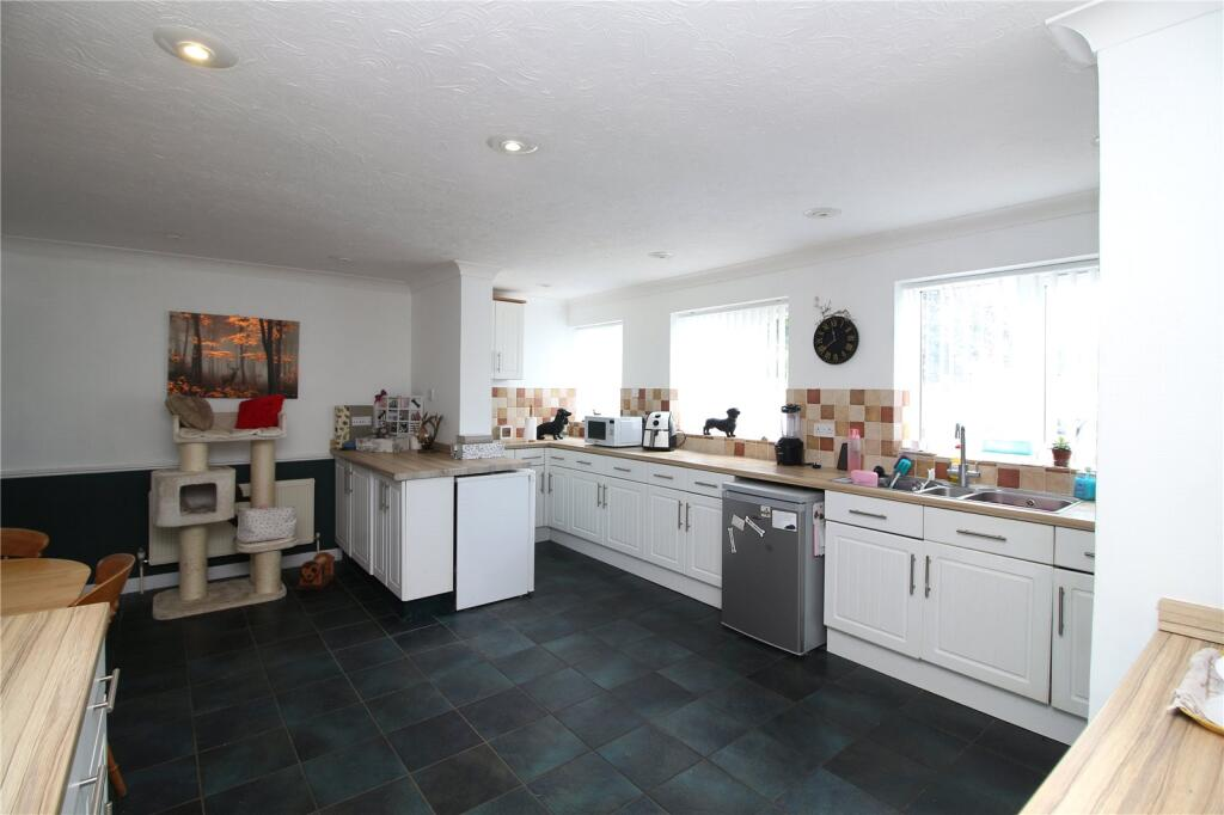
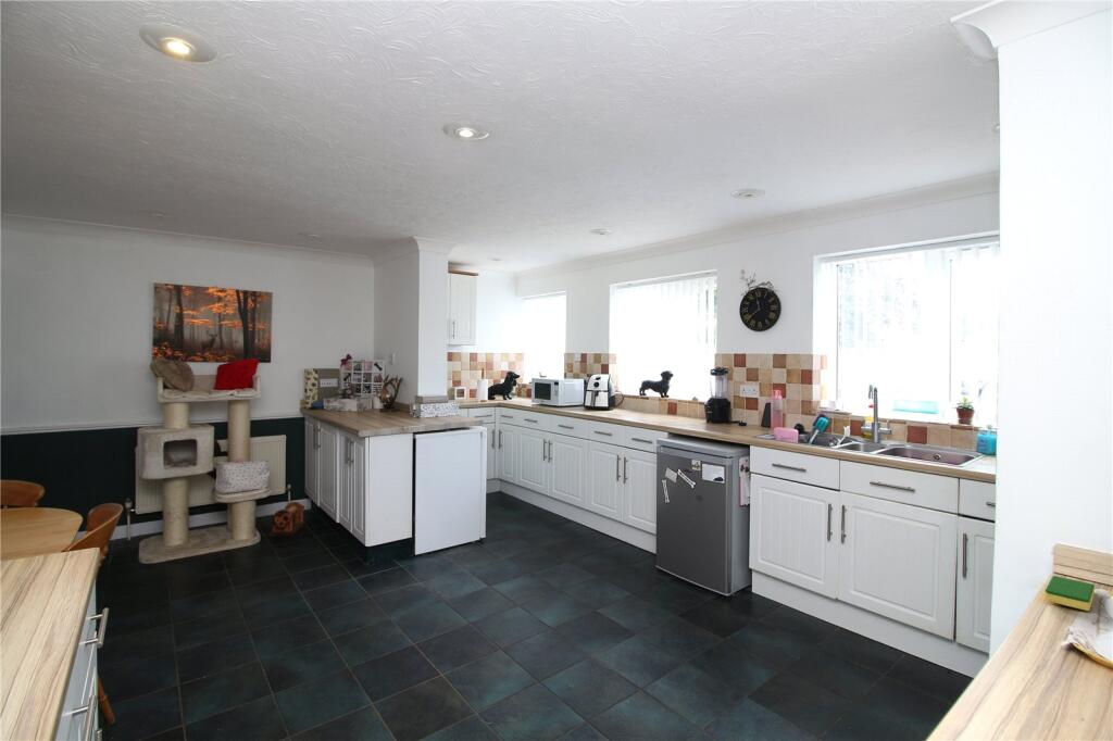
+ dish sponge [1045,575,1096,612]
